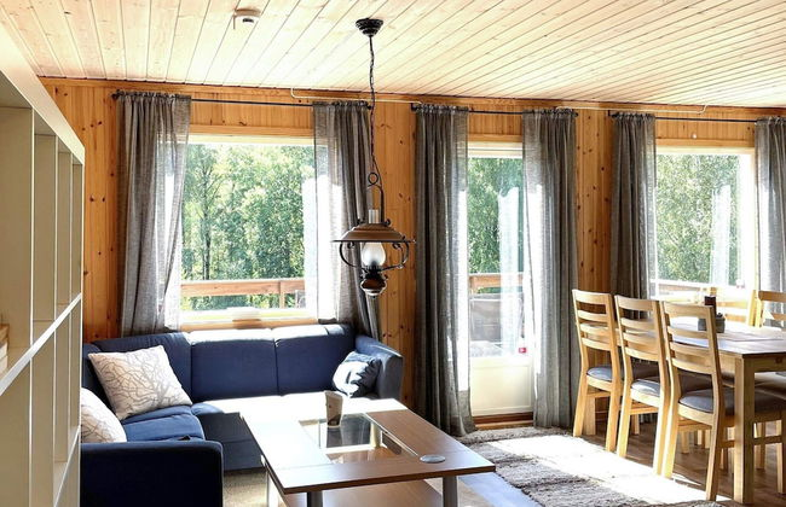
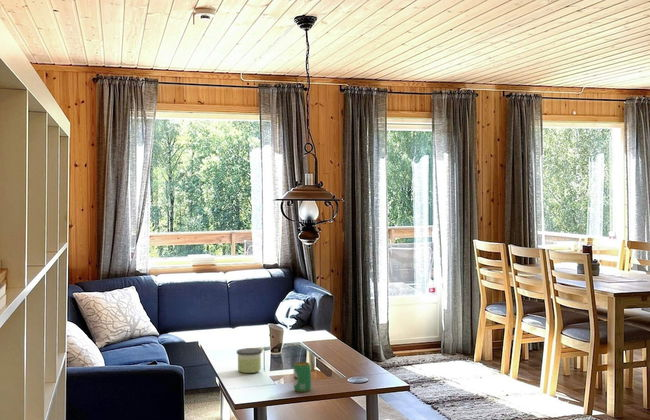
+ beverage can [293,361,312,393]
+ candle [236,347,263,374]
